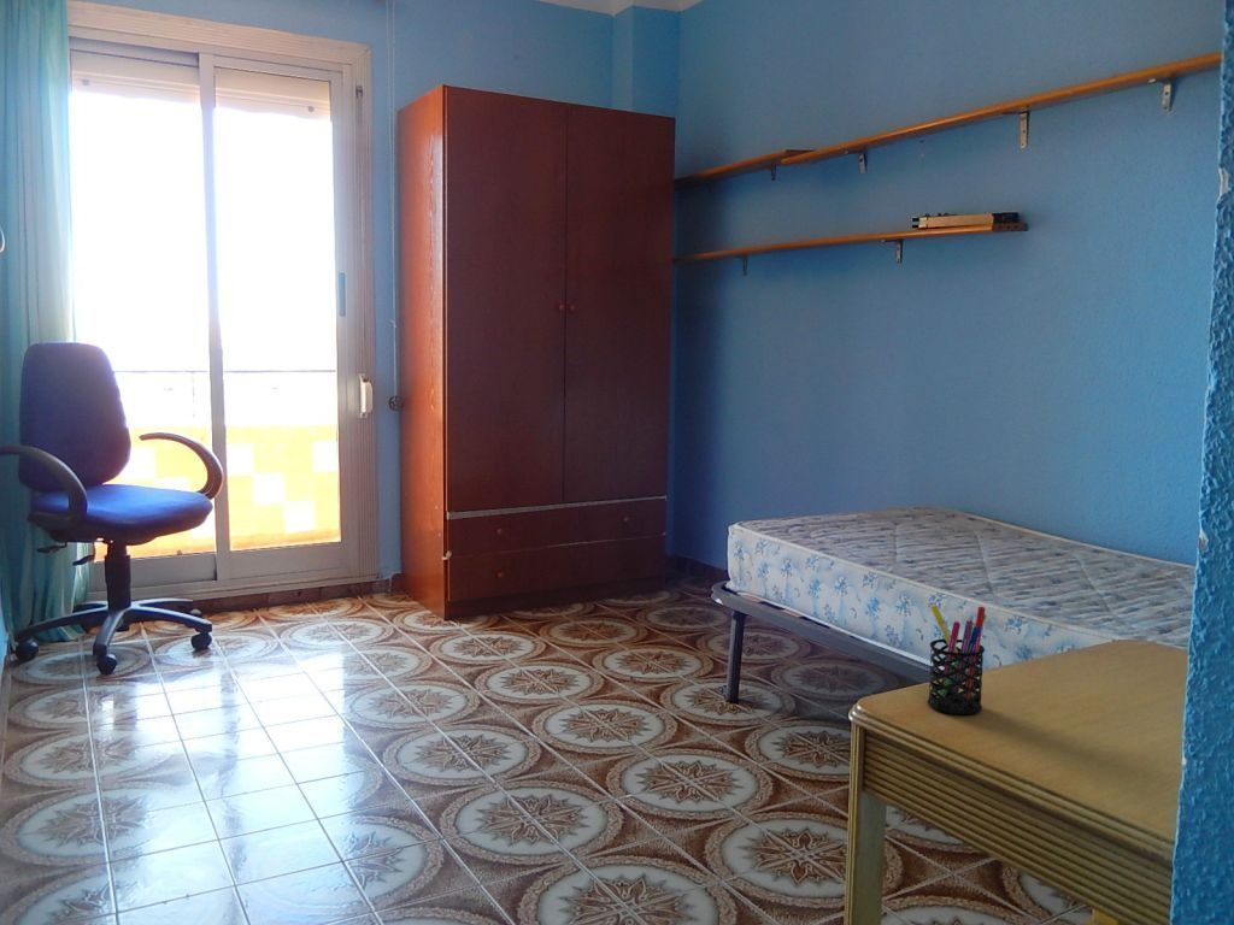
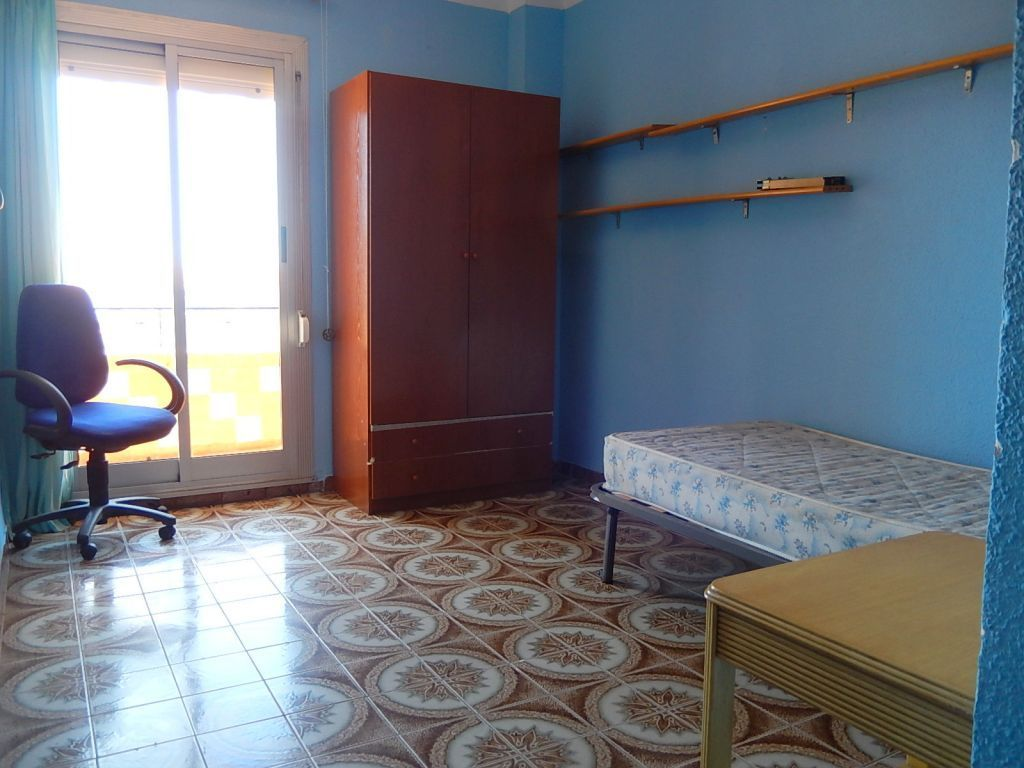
- pen holder [927,603,987,715]
